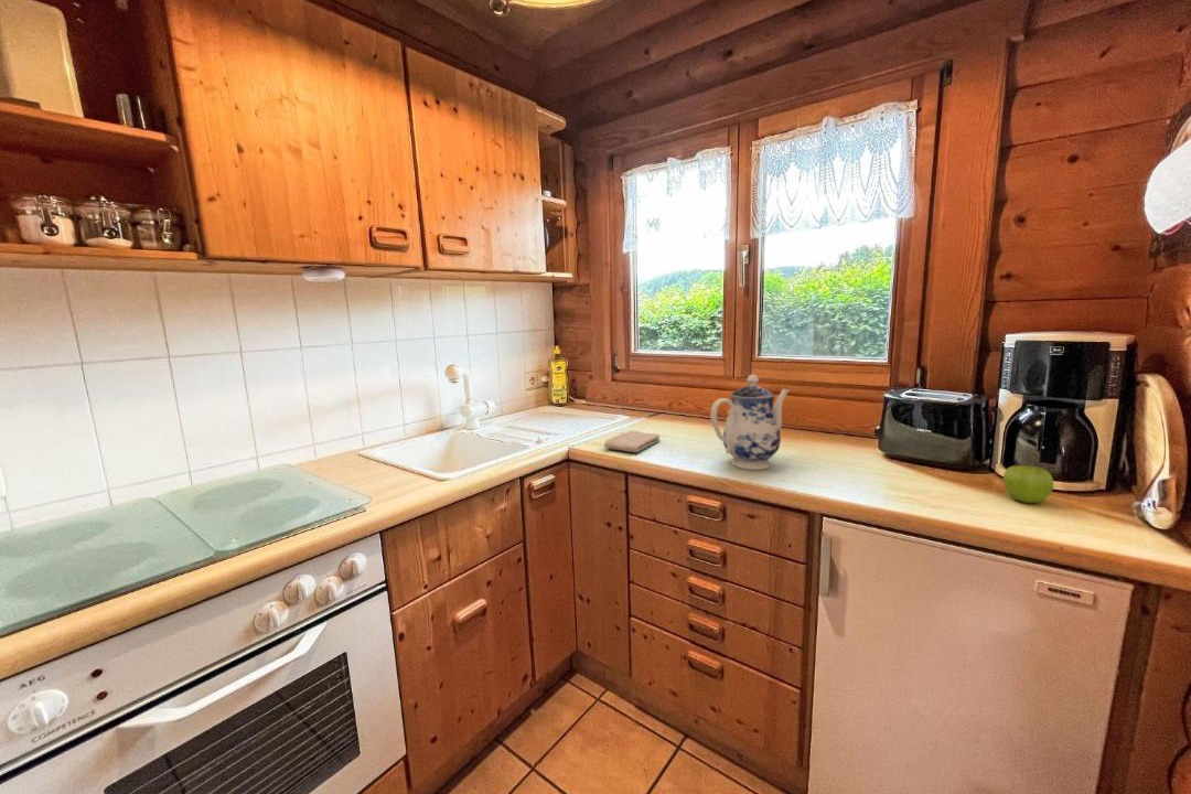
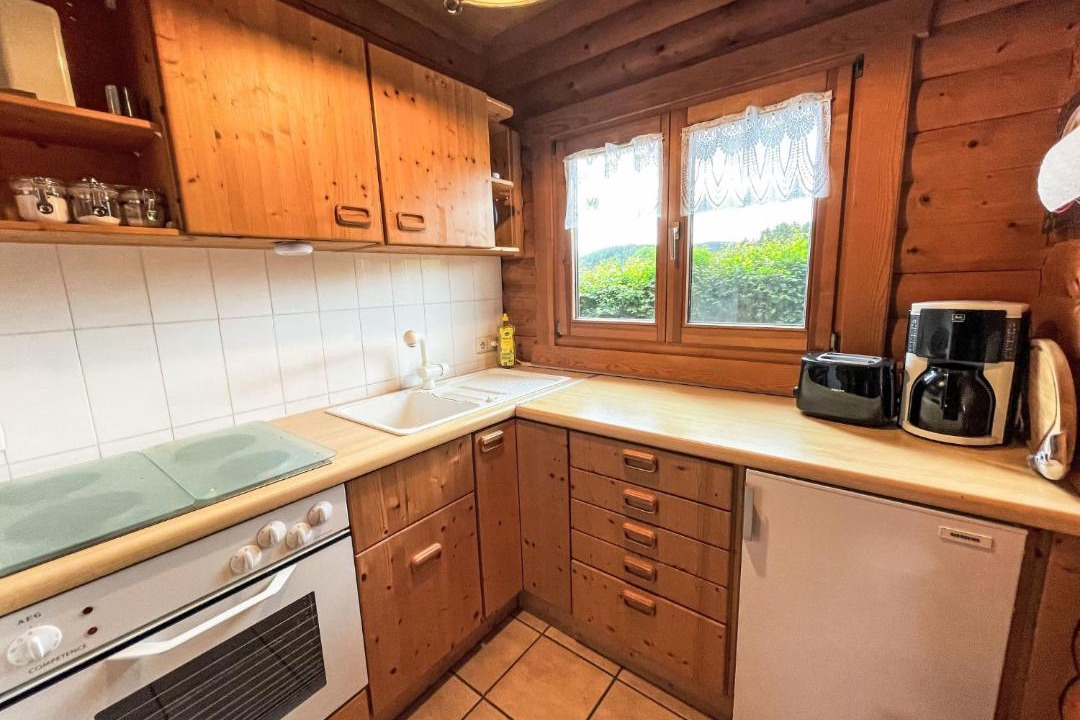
- fruit [1002,464,1054,504]
- washcloth [603,430,661,453]
- teapot [709,374,791,471]
